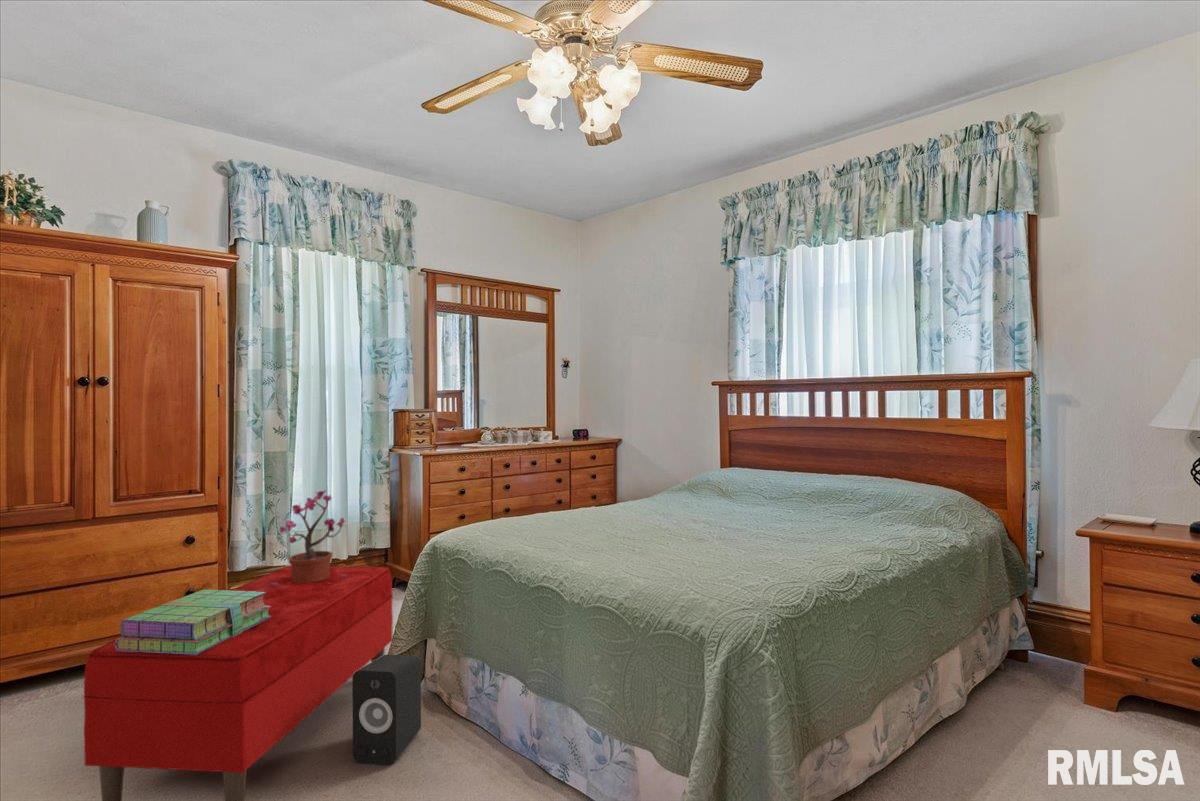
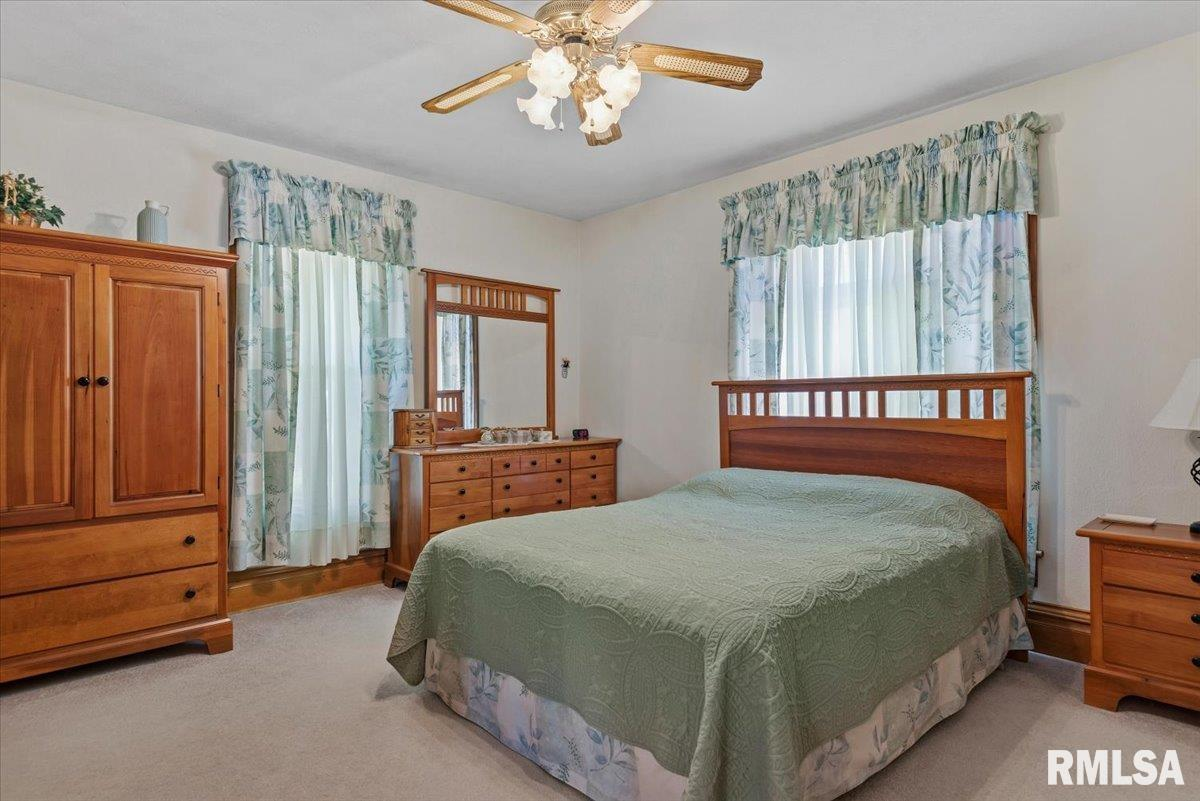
- speaker [351,654,422,766]
- bench [82,565,394,801]
- potted plant [269,489,348,587]
- stack of books [115,589,271,655]
